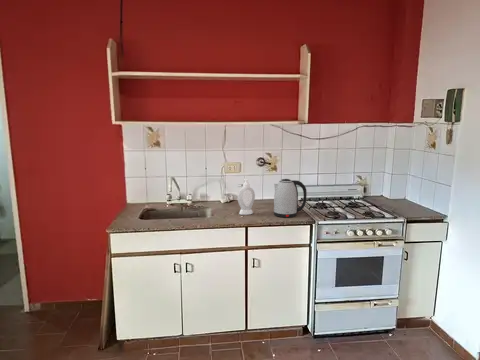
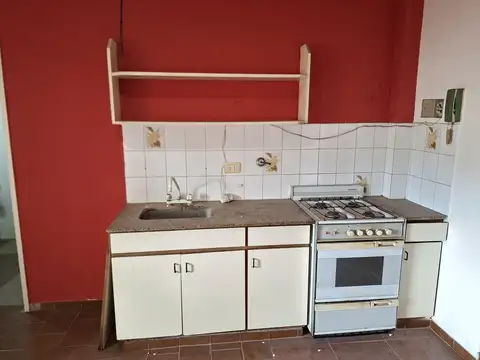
- kettle [273,178,308,218]
- soap bottle [237,178,256,216]
